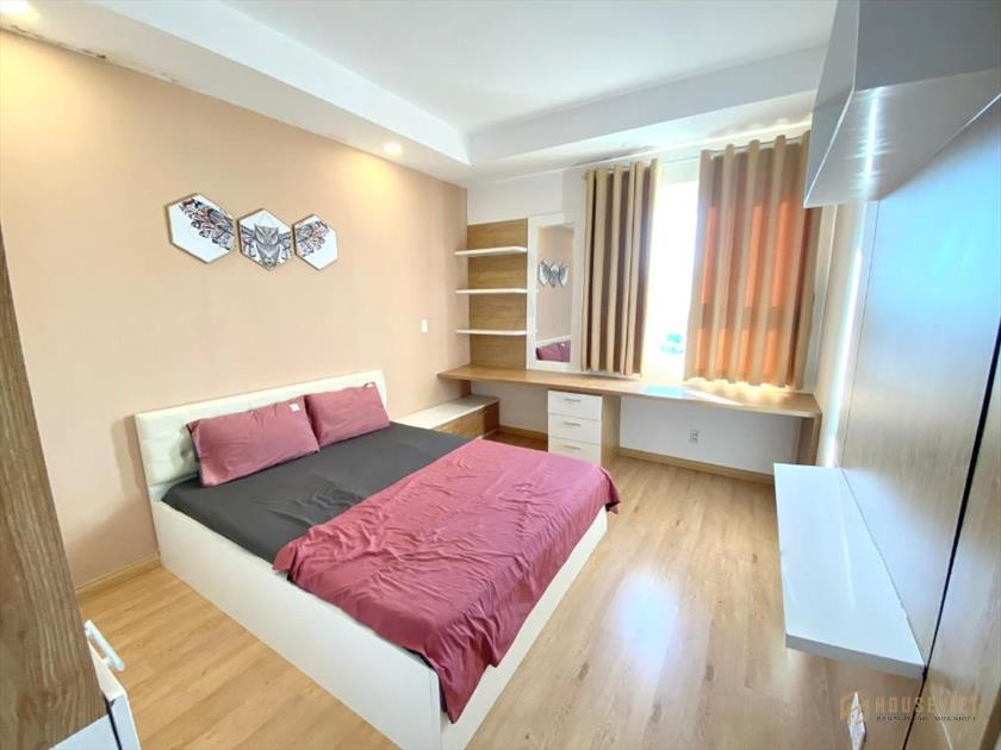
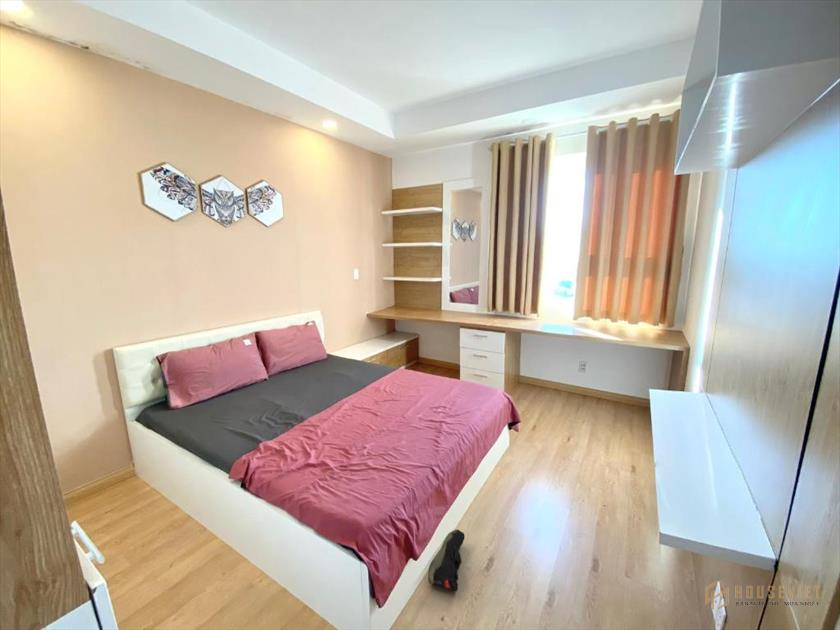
+ shoe [427,529,466,593]
